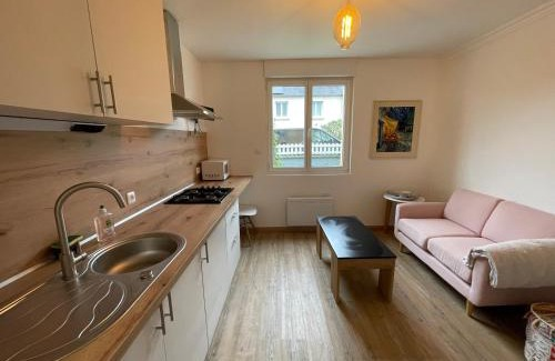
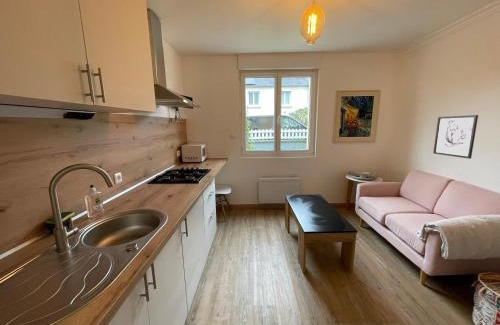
+ wall art [432,114,479,160]
